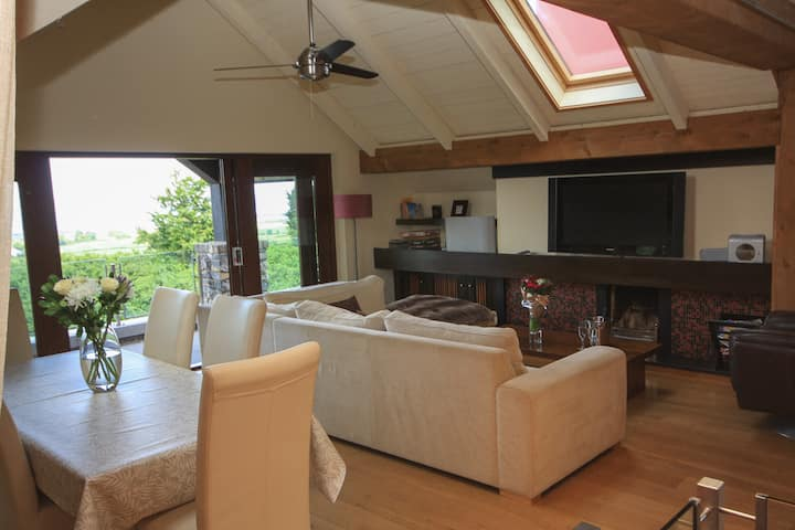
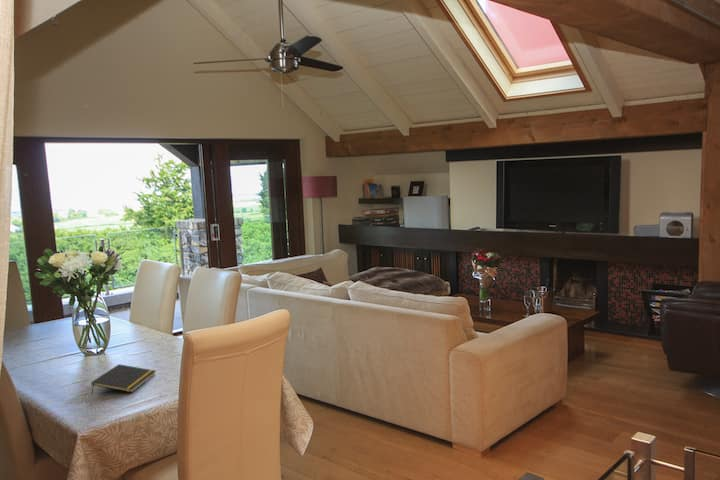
+ notepad [90,363,156,394]
